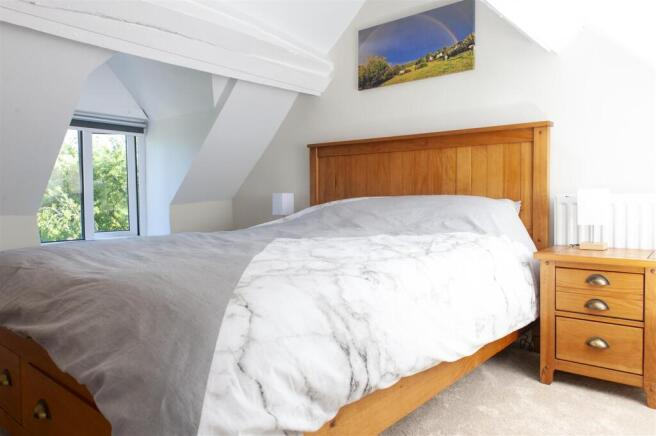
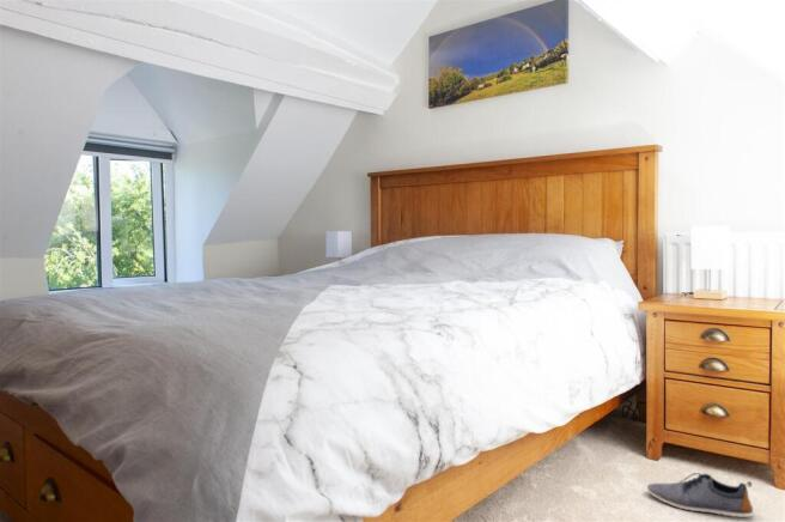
+ shoe [646,472,755,522]
